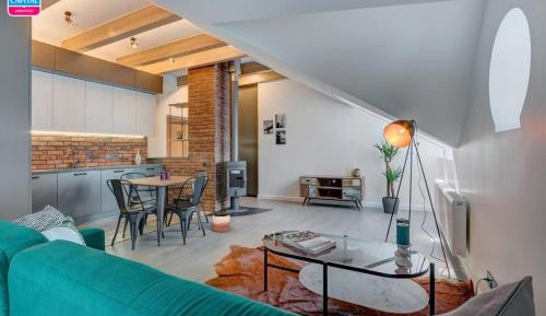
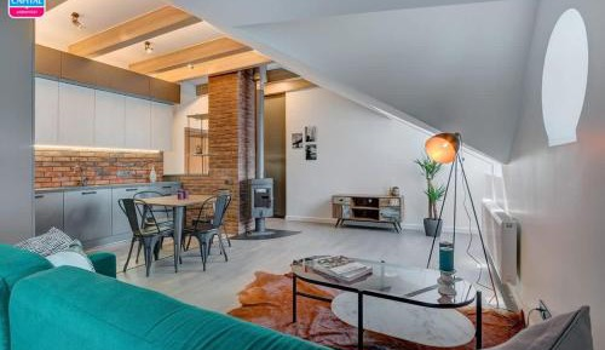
- planter [211,212,232,233]
